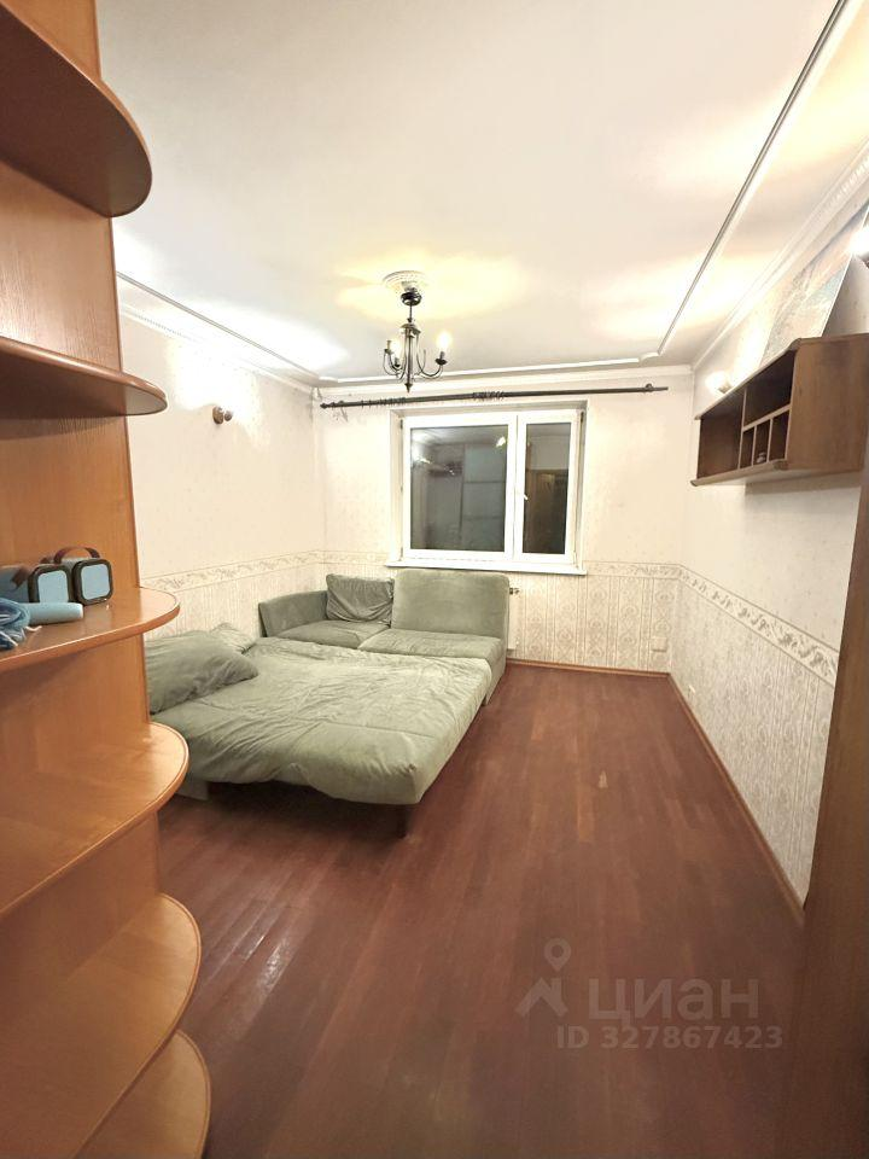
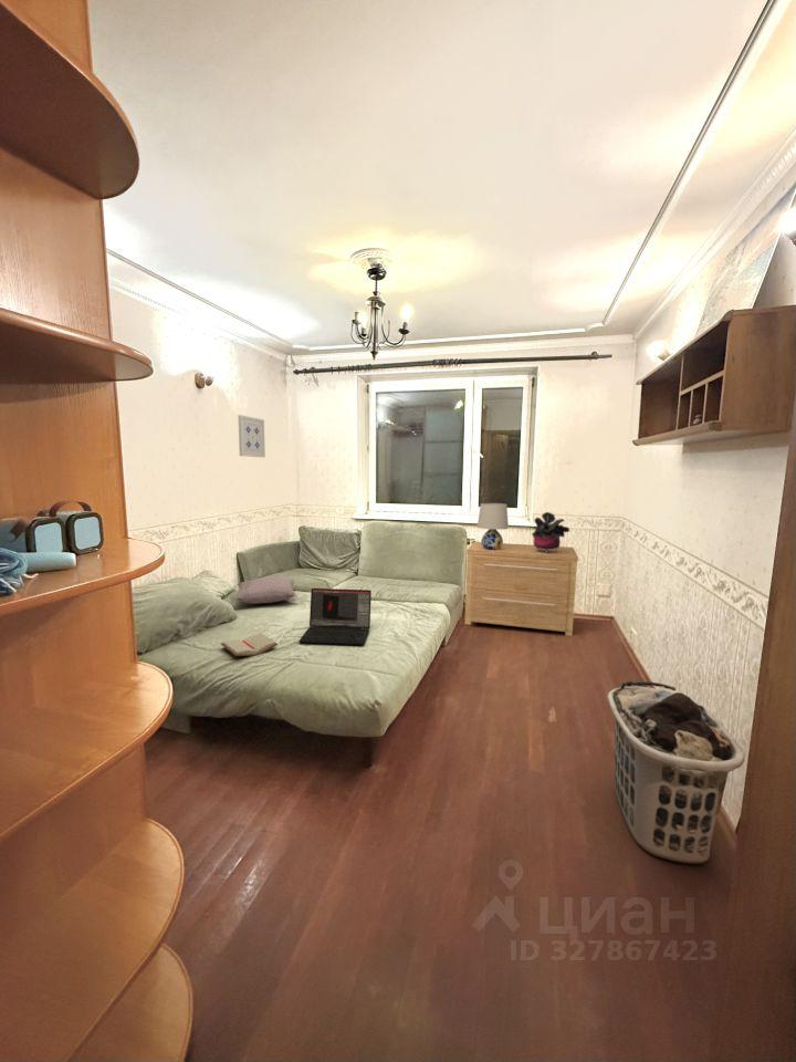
+ pillow [232,575,296,605]
+ side table [464,541,579,637]
+ laptop [297,587,373,646]
+ paperback book [220,632,279,657]
+ potted plant [531,511,570,552]
+ clothes hamper [606,680,746,866]
+ table lamp [476,502,510,550]
+ wall art [237,414,266,458]
